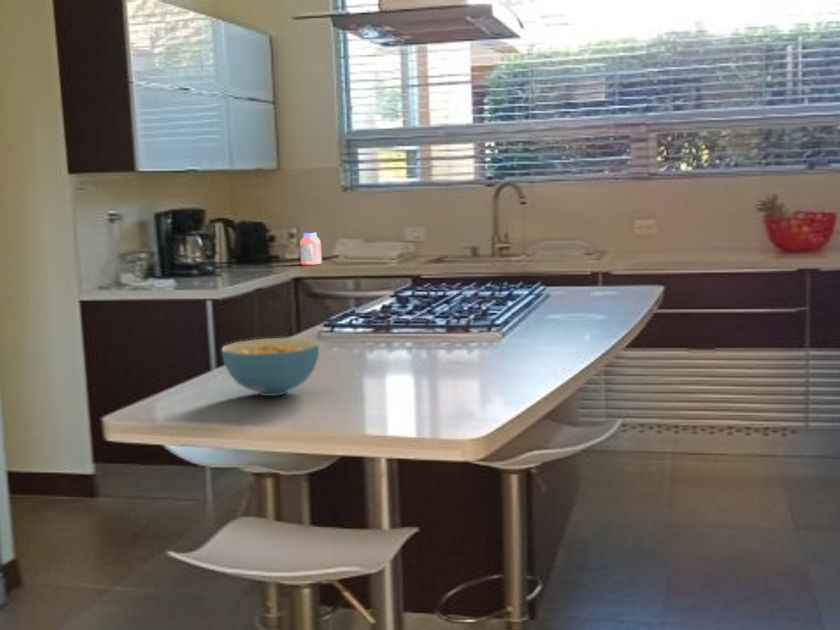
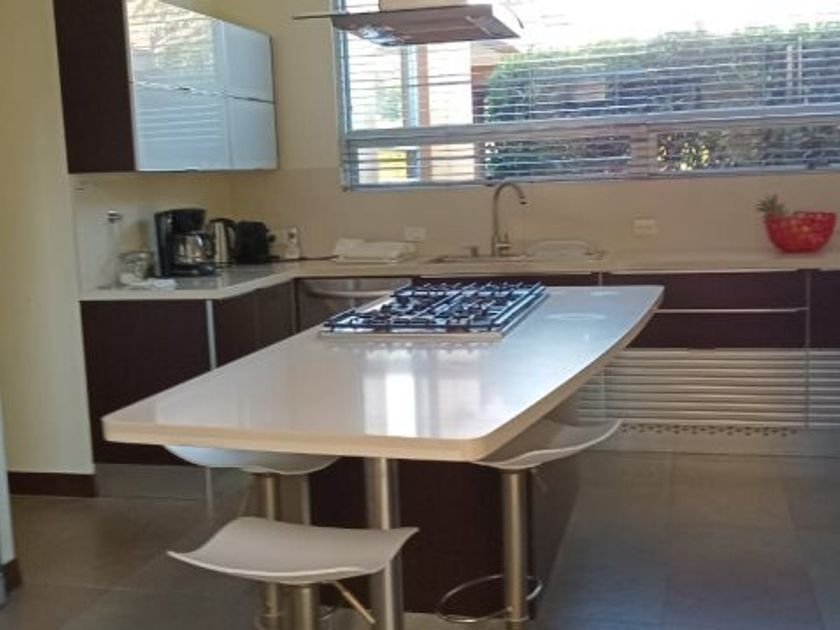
- jar [299,231,323,266]
- cereal bowl [220,337,320,397]
